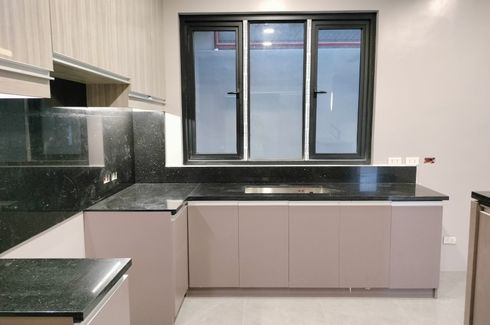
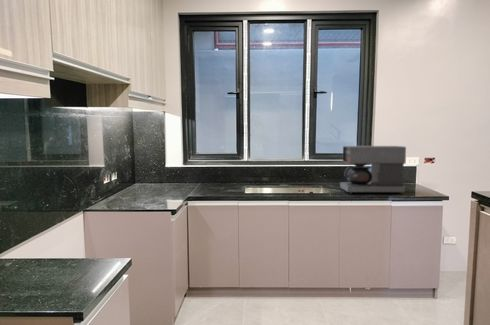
+ coffee maker [339,145,407,195]
